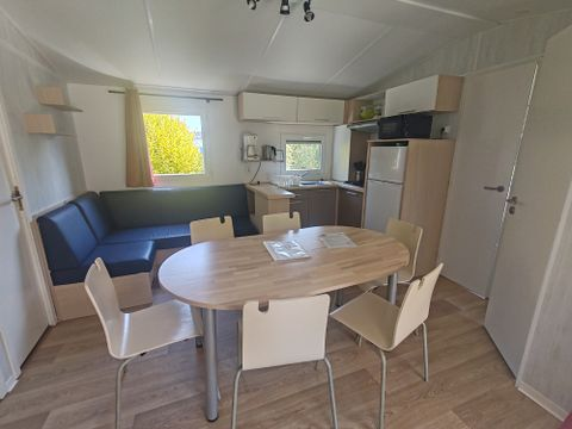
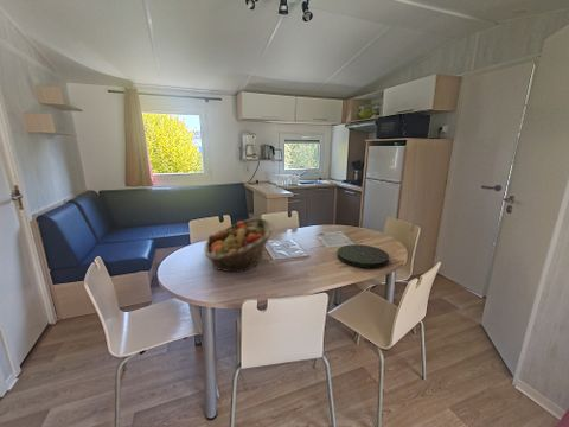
+ plate [337,243,390,269]
+ fruit basket [204,217,275,273]
